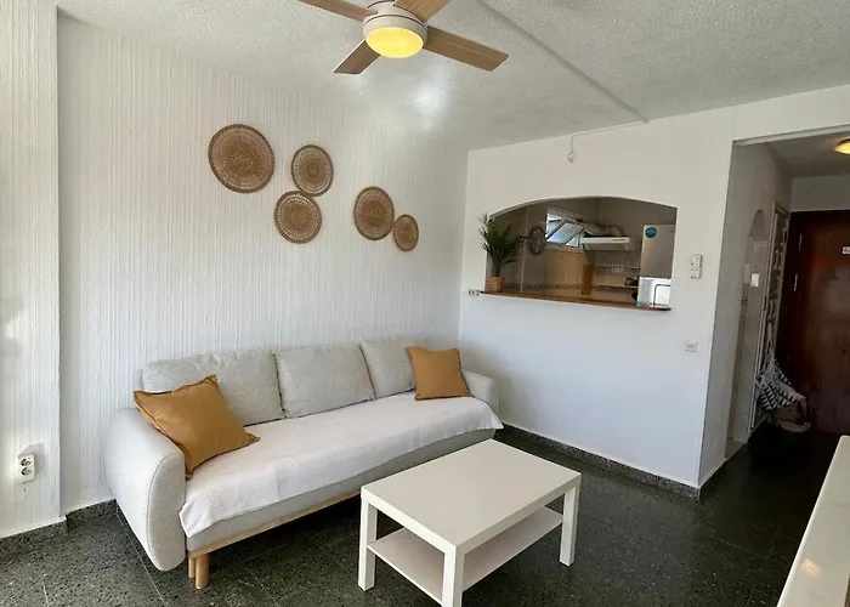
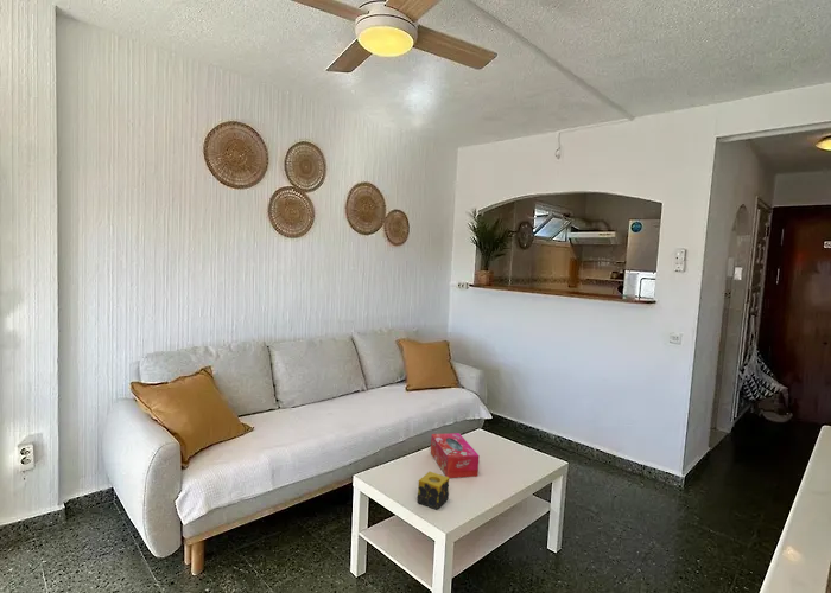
+ tissue box [430,432,481,479]
+ candle [415,471,450,511]
